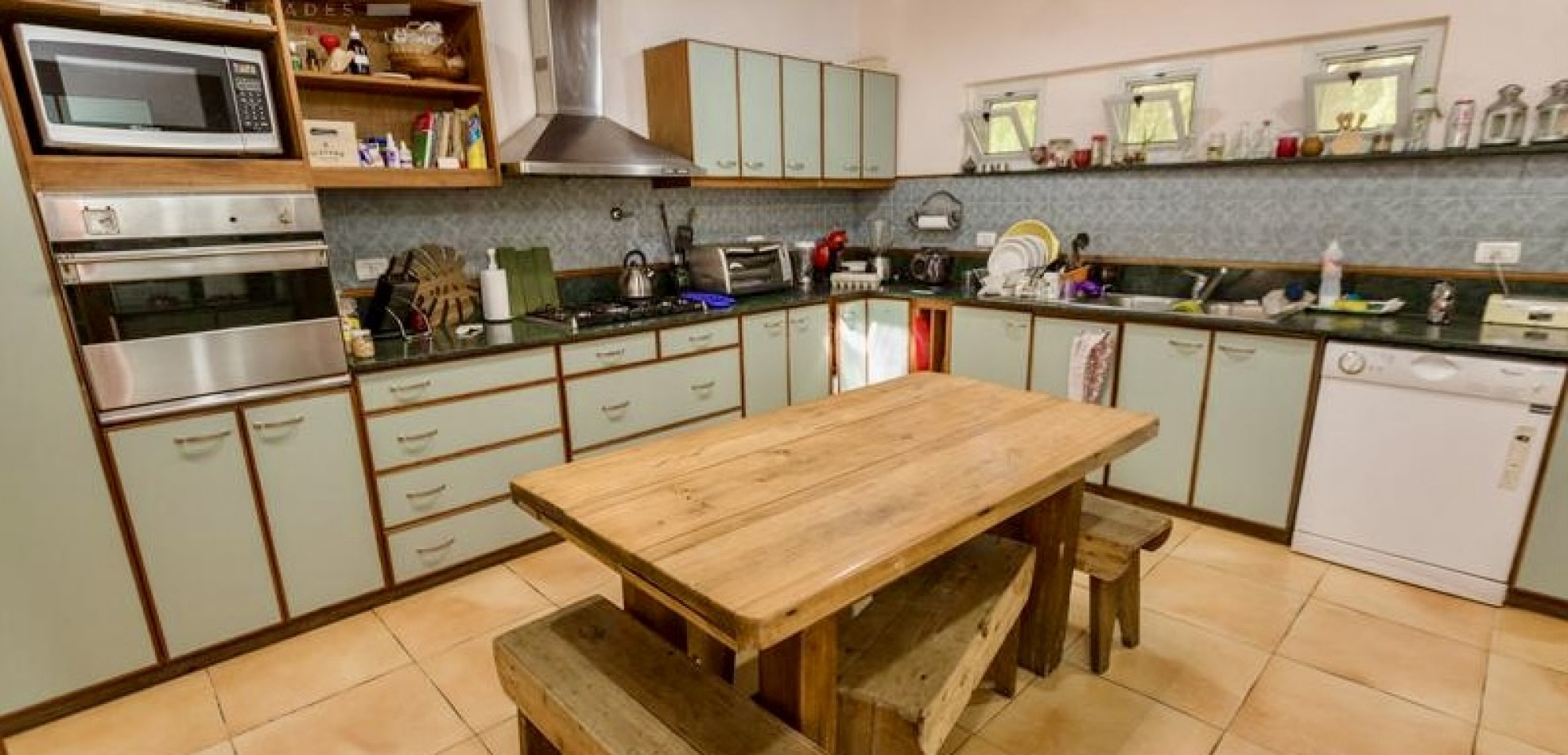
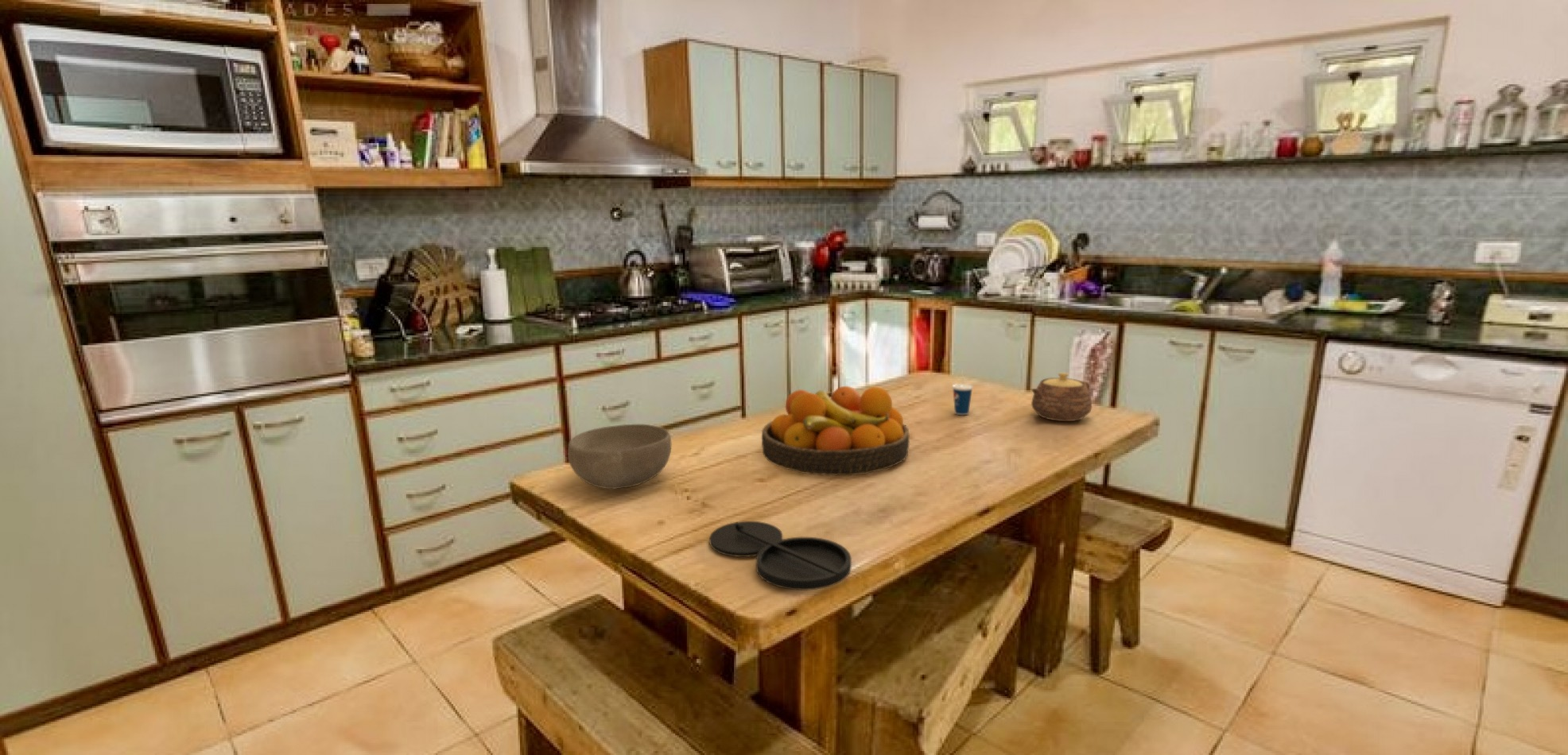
+ fruit bowl [761,385,910,476]
+ teapot [1030,372,1093,422]
+ bowl [567,424,672,490]
+ plate [708,521,852,591]
+ cup [951,369,974,416]
